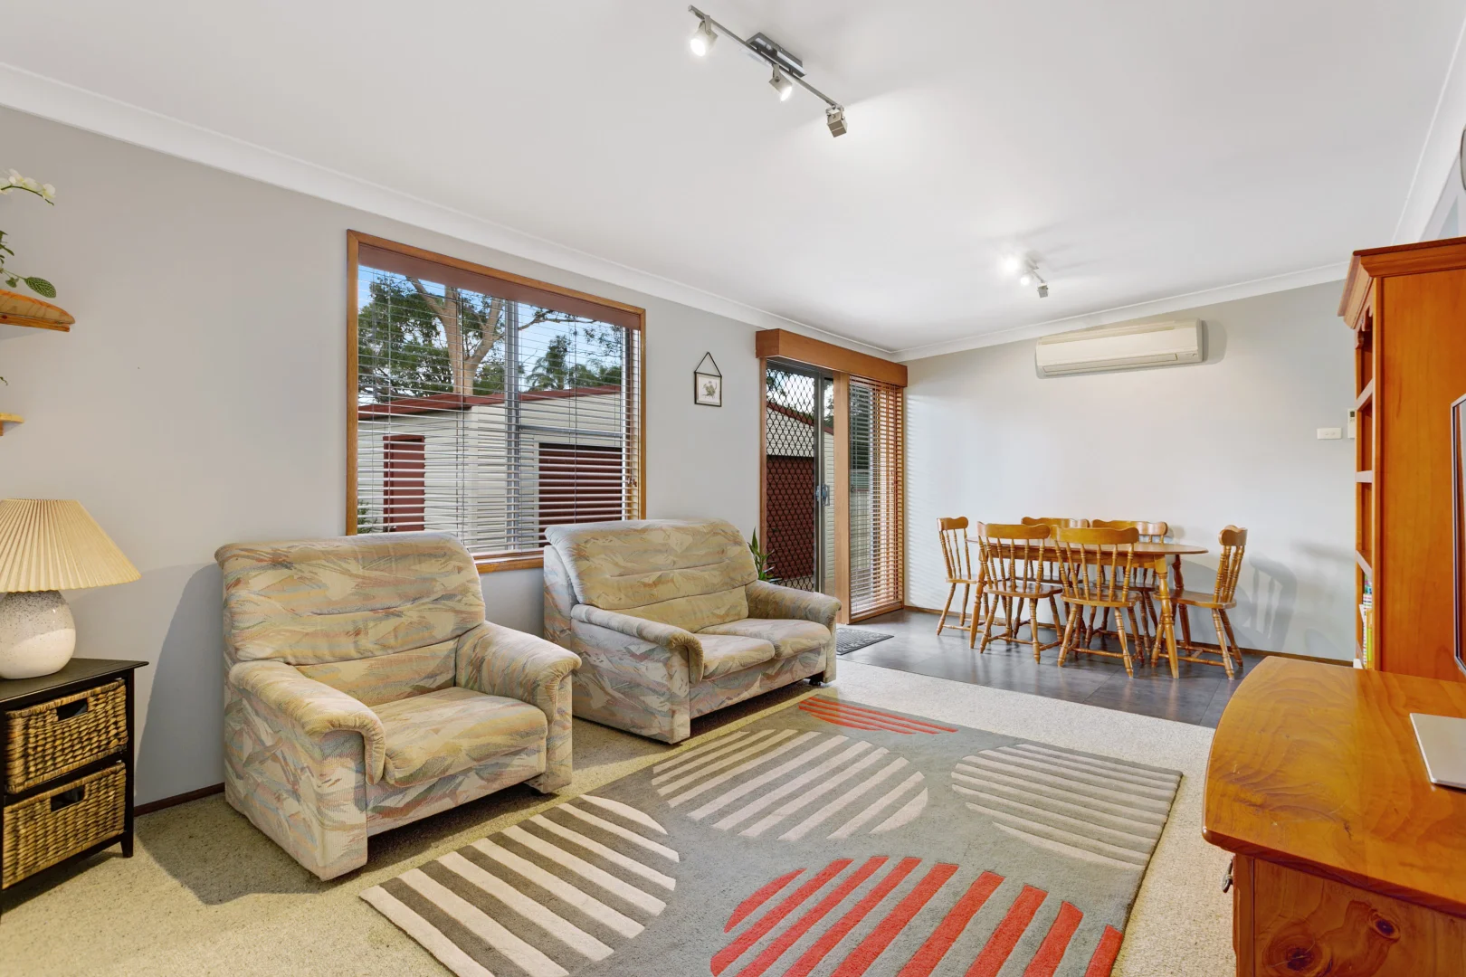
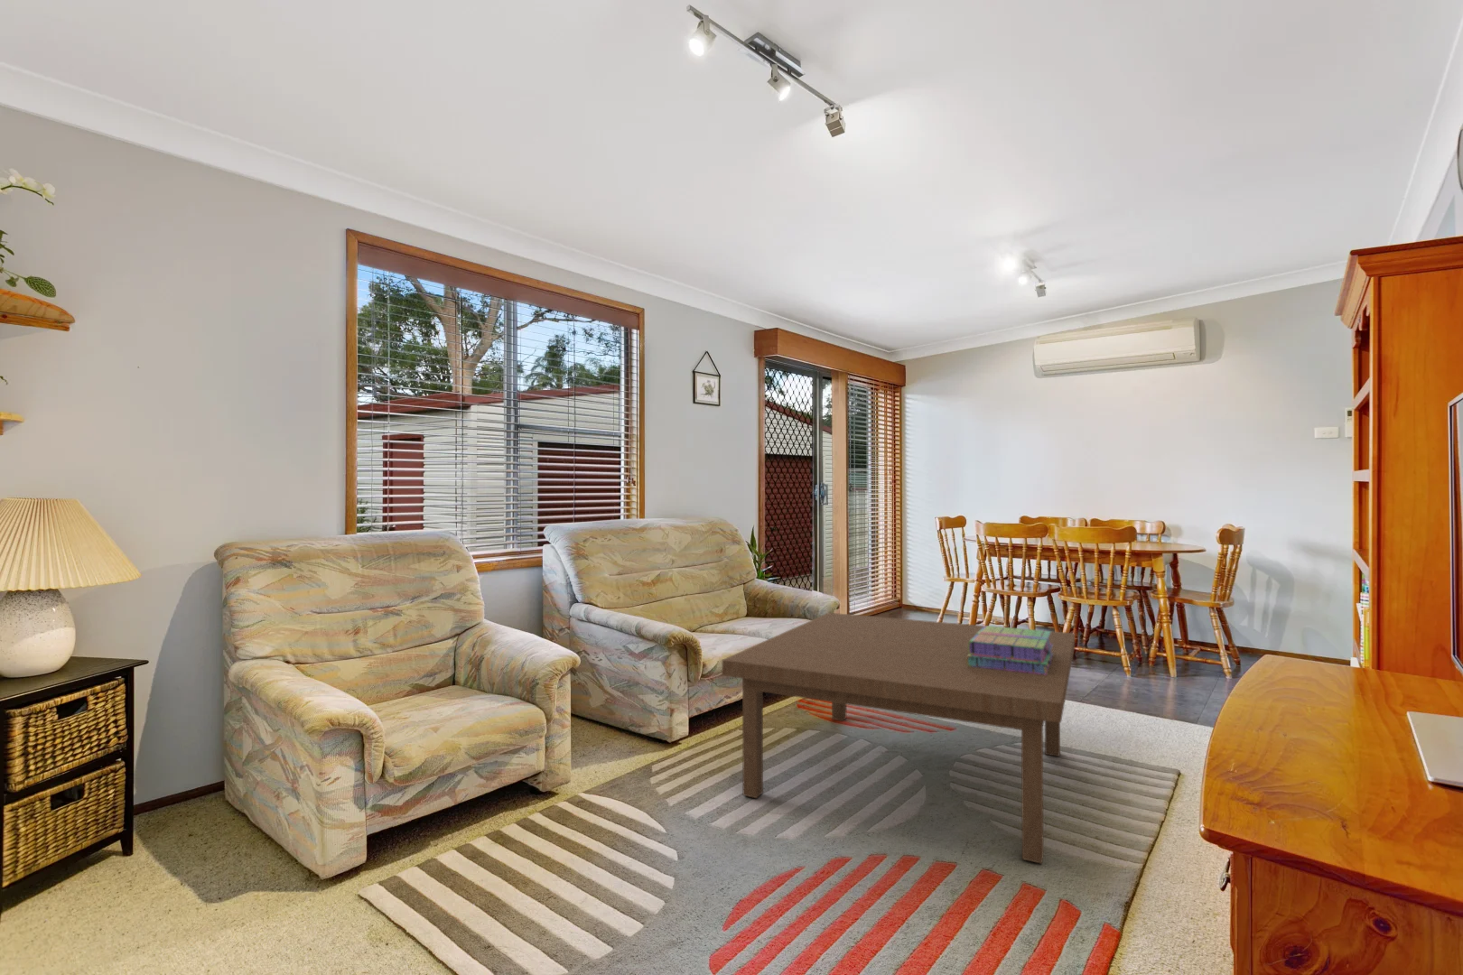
+ stack of books [967,625,1053,676]
+ coffee table [722,612,1075,865]
